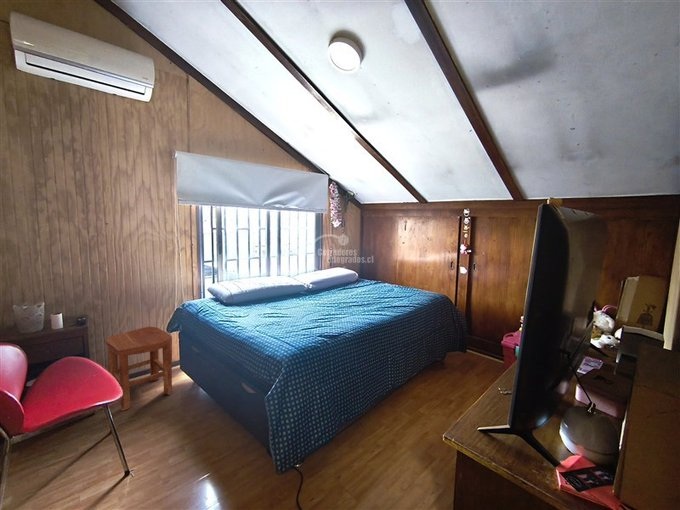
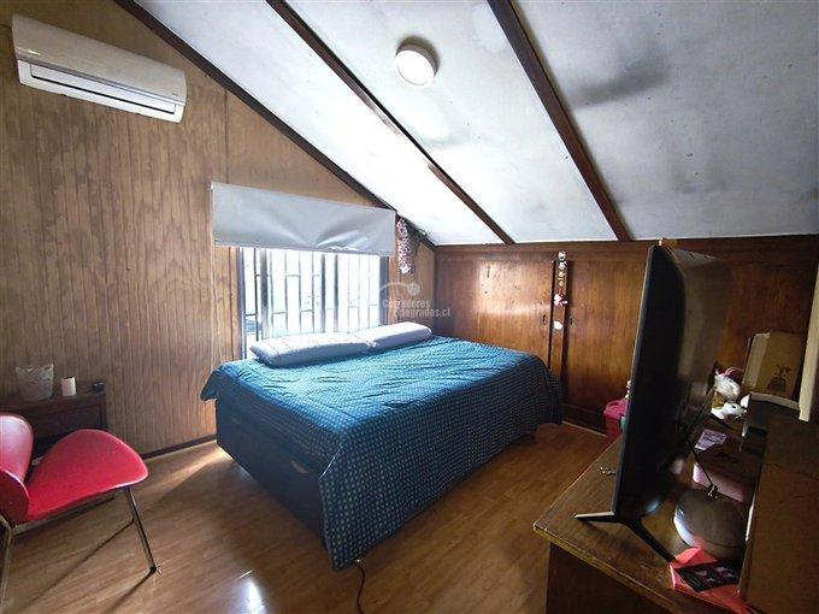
- stool [104,325,173,411]
